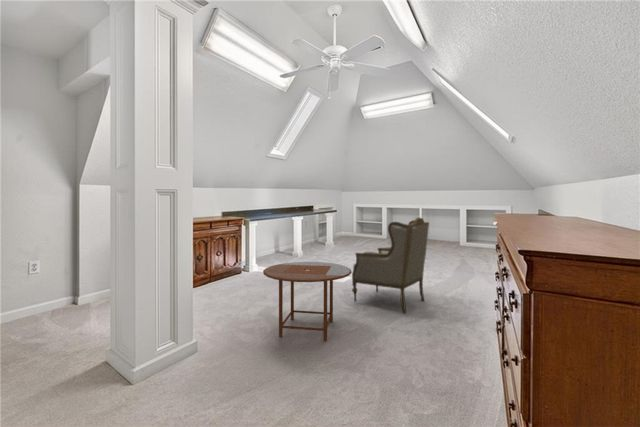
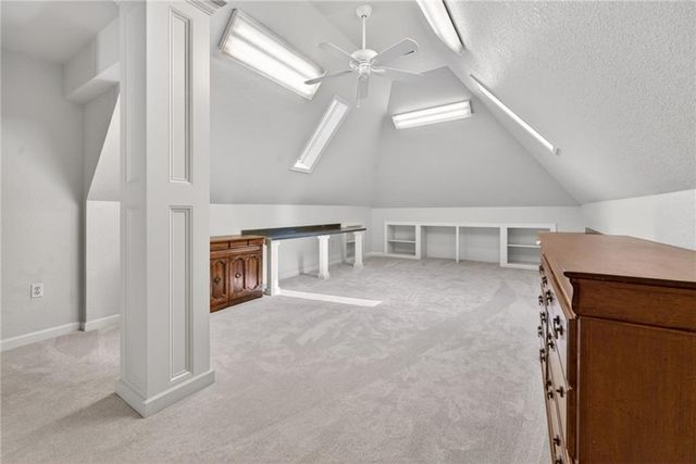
- armchair [351,216,430,315]
- side table [262,261,353,342]
